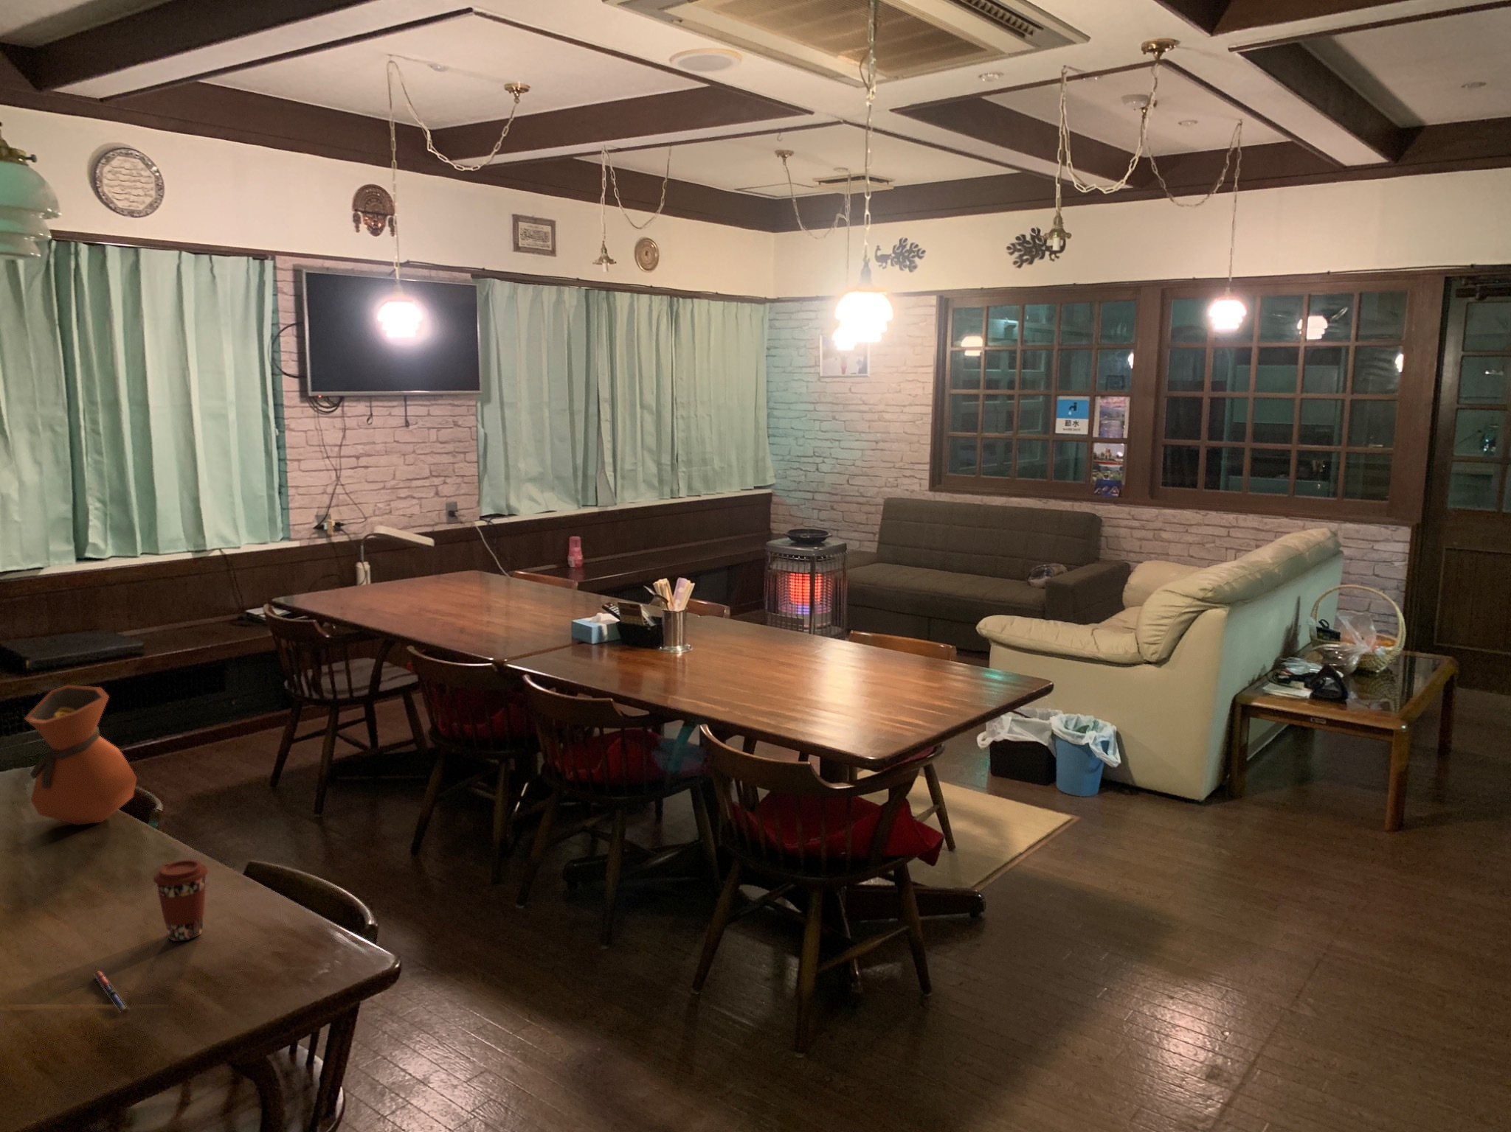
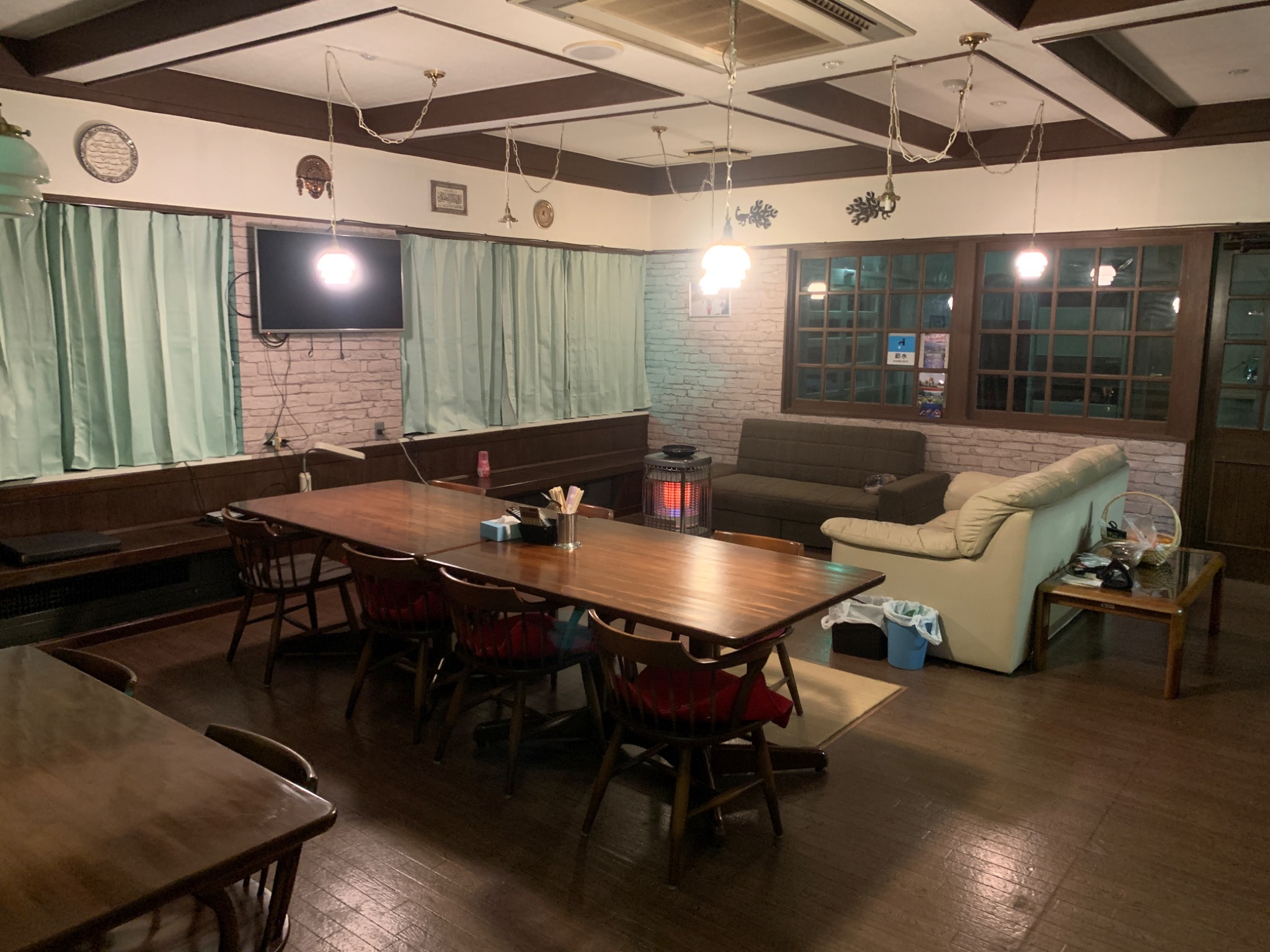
- coffee cup [152,859,209,942]
- vase [24,685,138,826]
- pen [93,970,130,1013]
